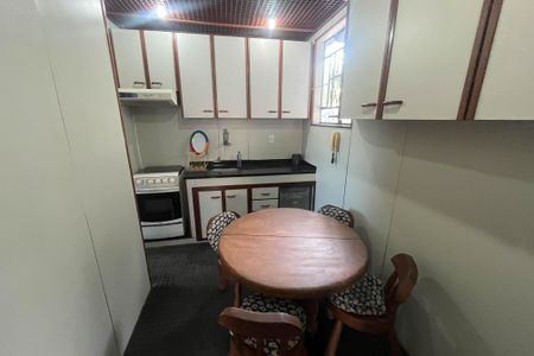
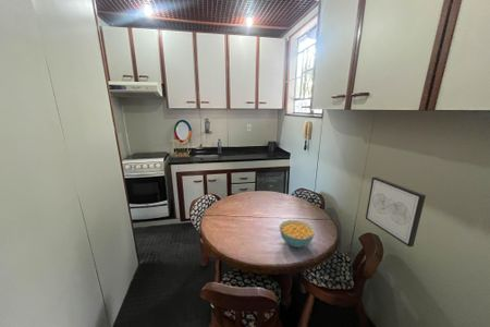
+ wall art [365,175,427,249]
+ cereal bowl [279,219,316,249]
